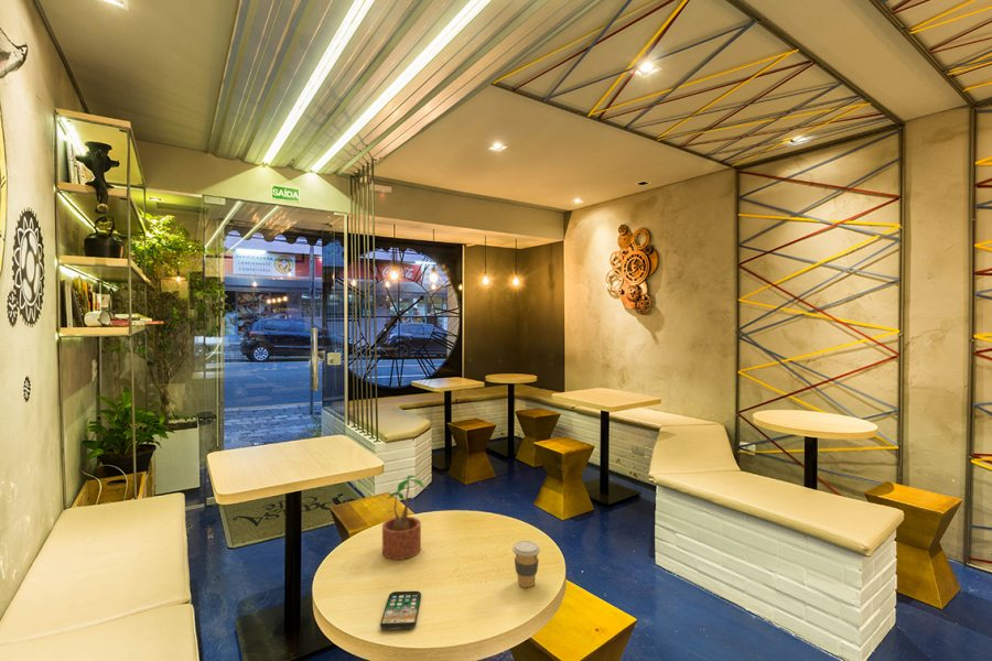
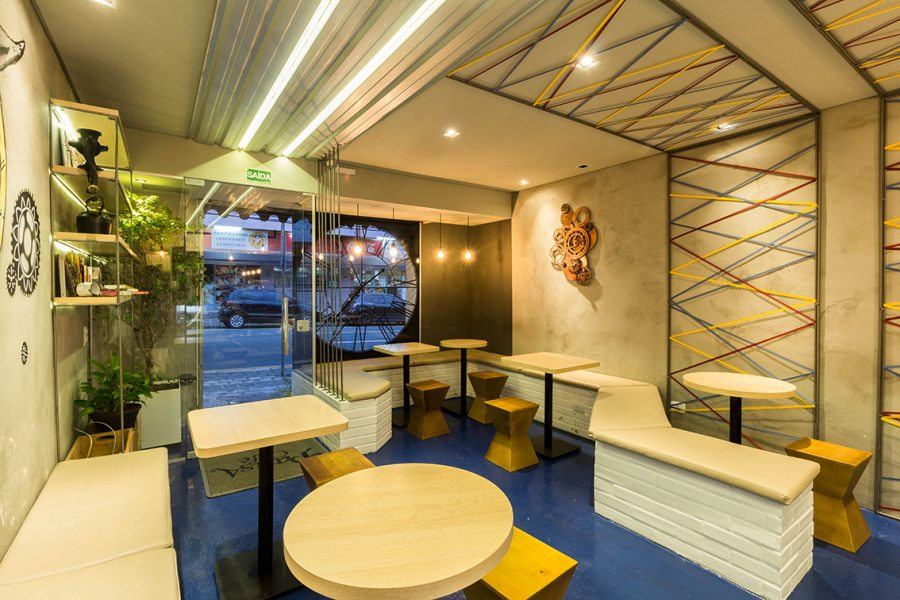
- potted plant [381,474,431,561]
- coffee cup [511,540,541,588]
- smartphone [379,589,422,631]
